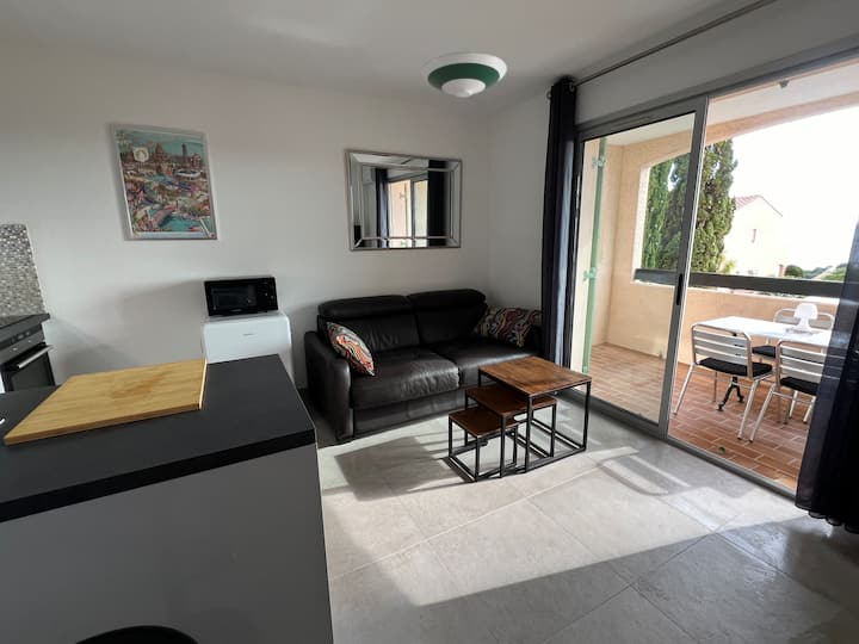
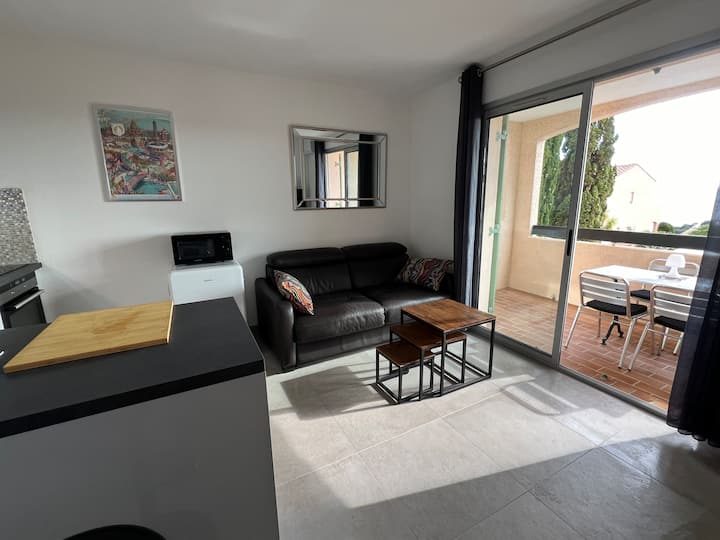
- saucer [420,51,508,99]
